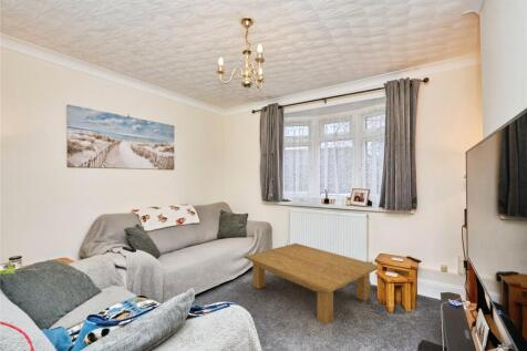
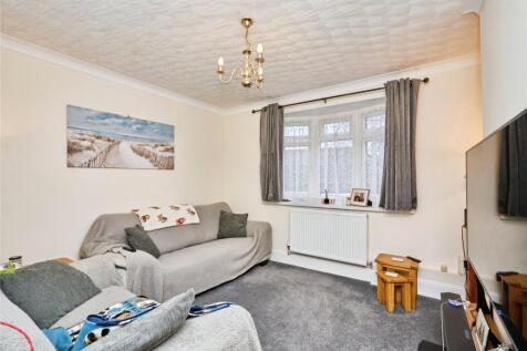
- coffee table [244,242,379,326]
